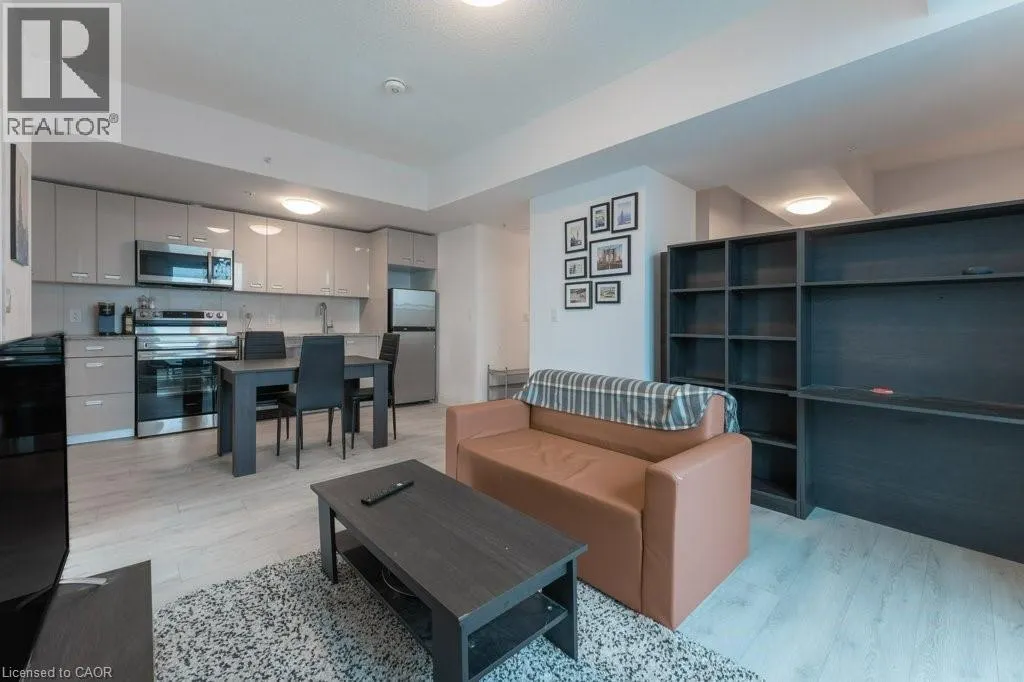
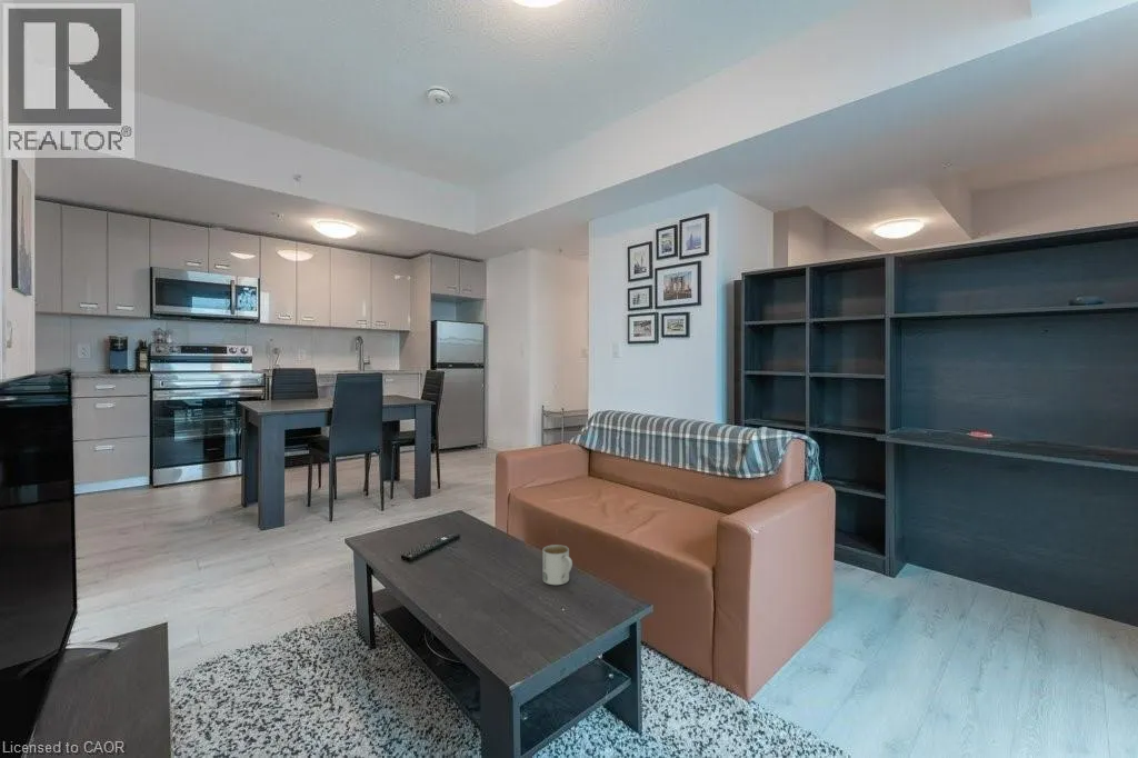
+ mug [542,543,573,586]
